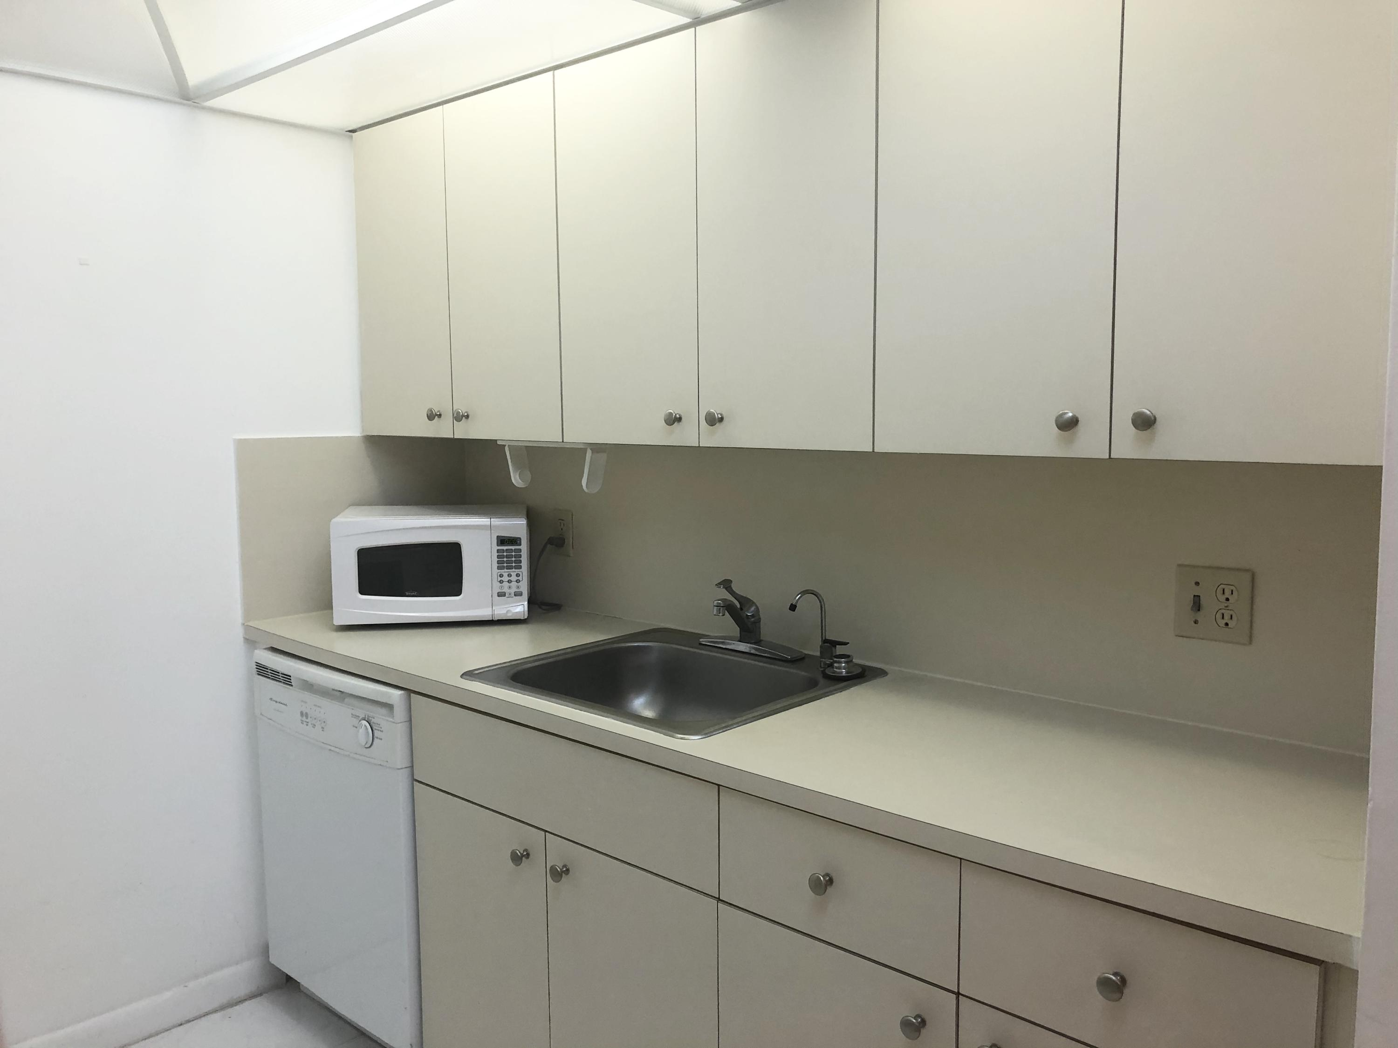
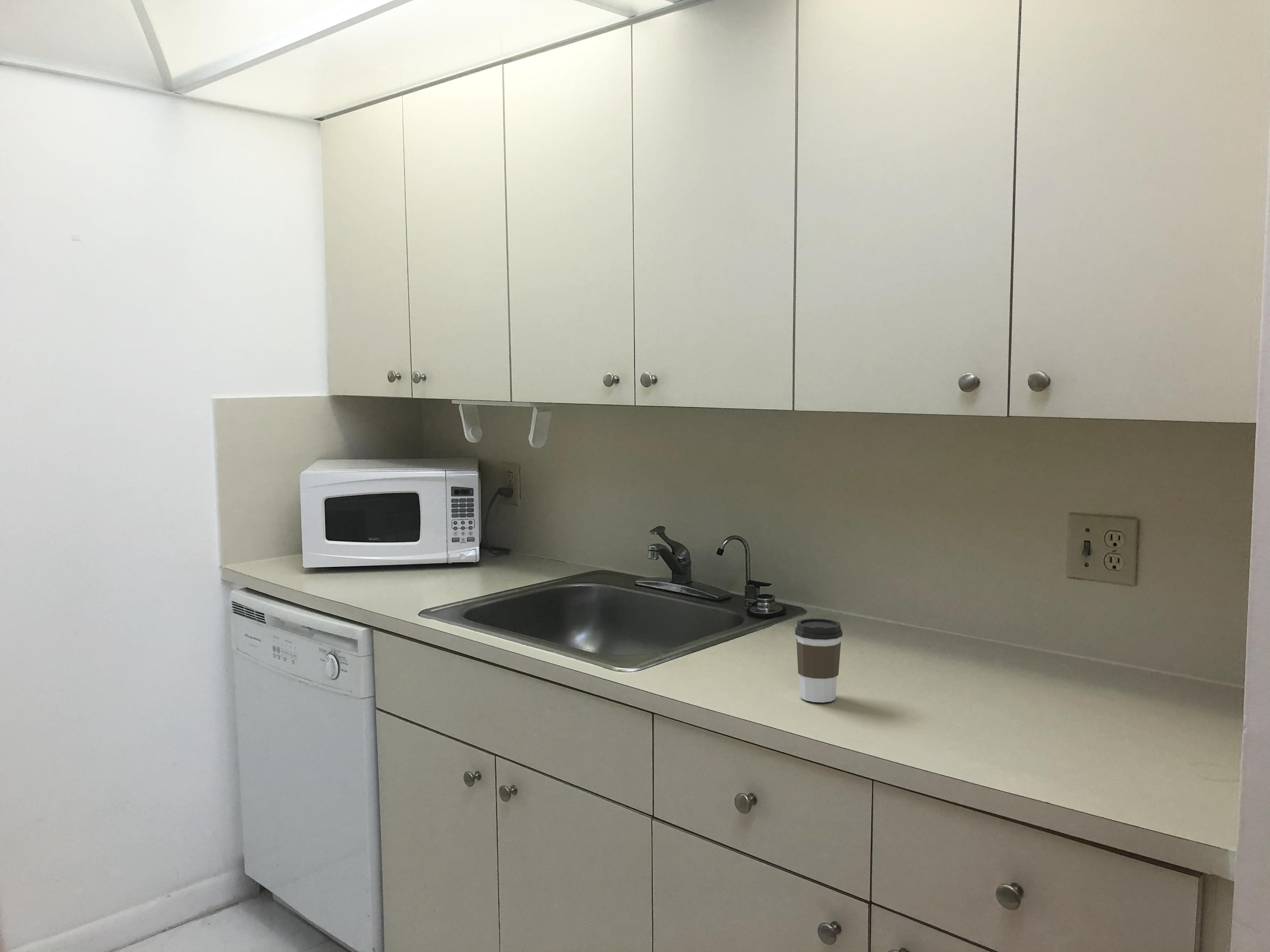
+ coffee cup [795,618,843,703]
